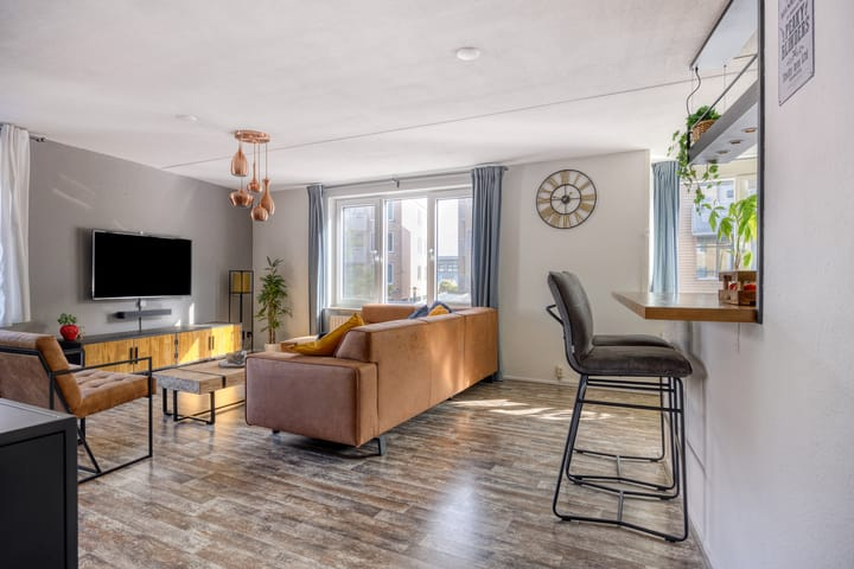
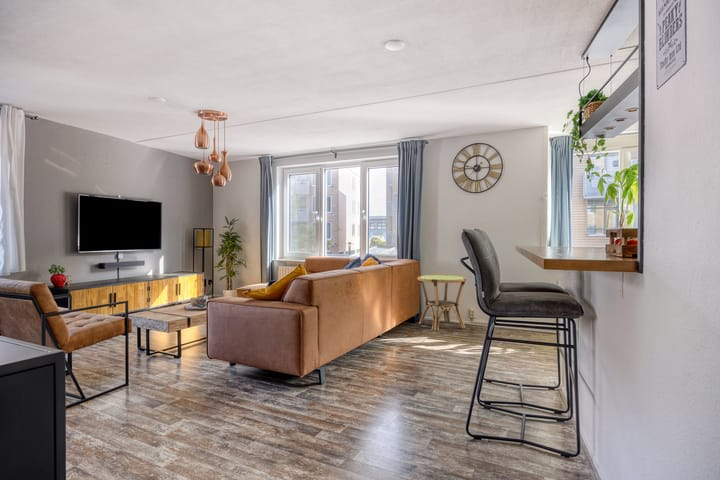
+ side table [416,274,467,331]
